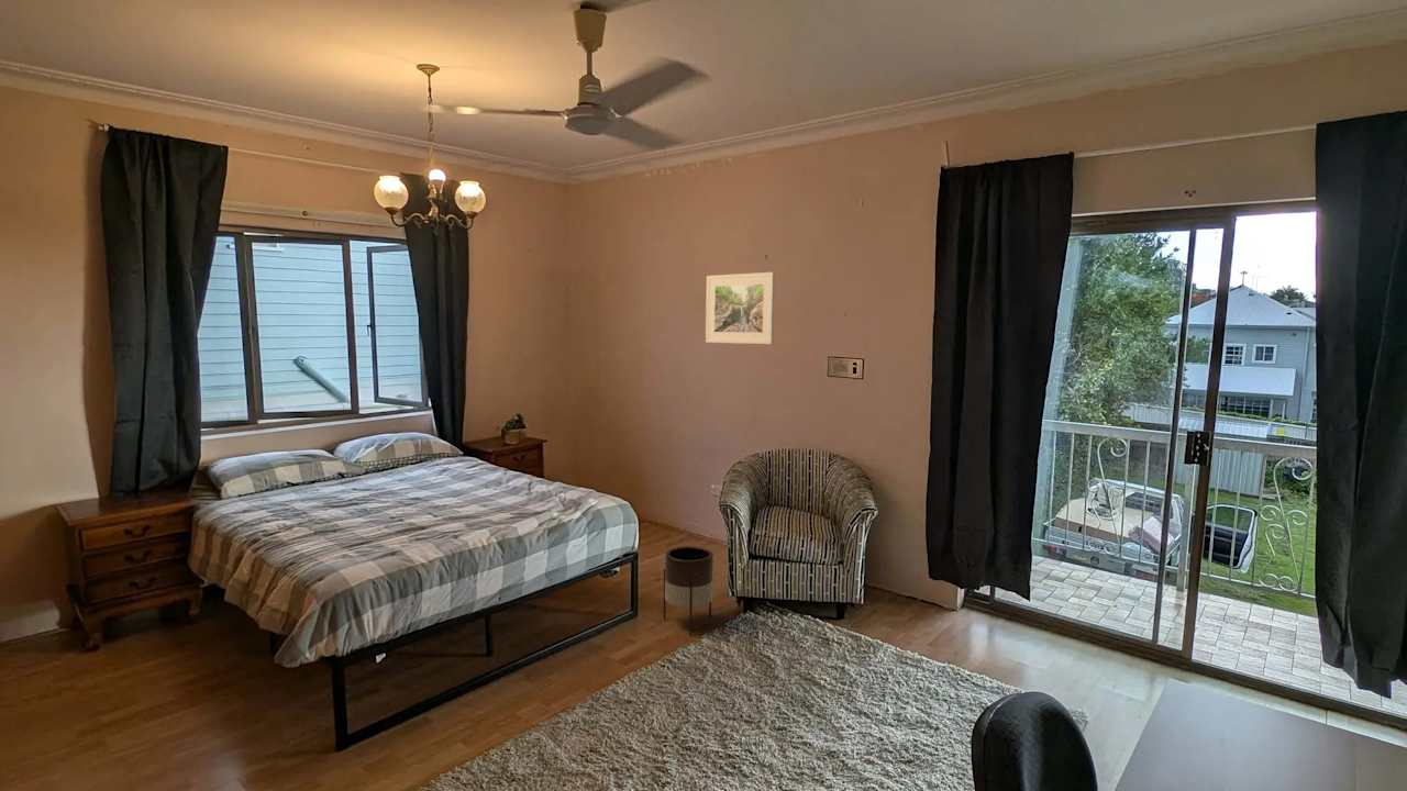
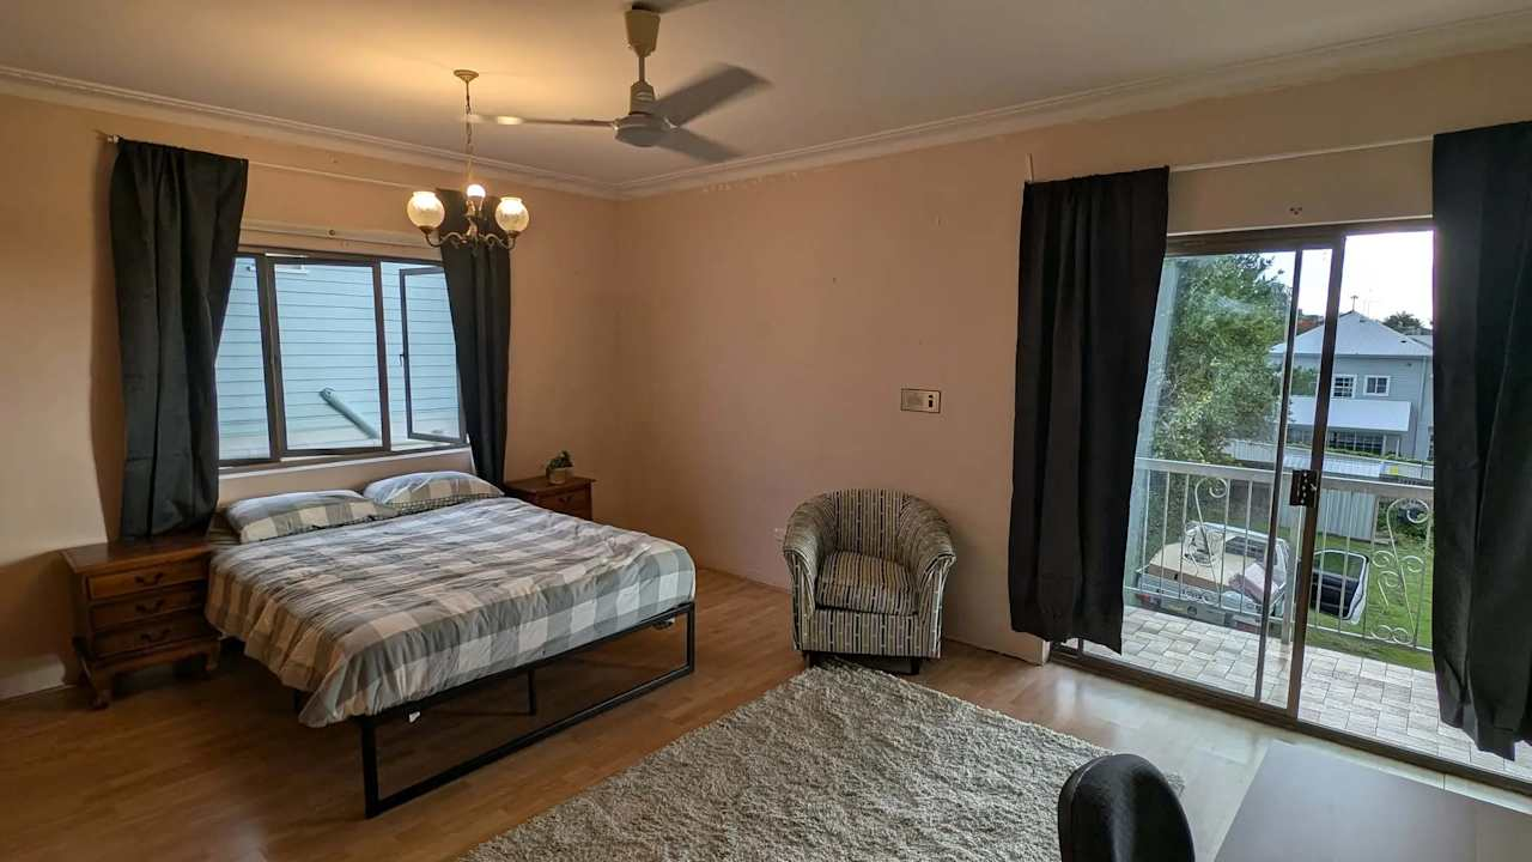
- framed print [705,271,776,345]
- planter [663,545,714,637]
